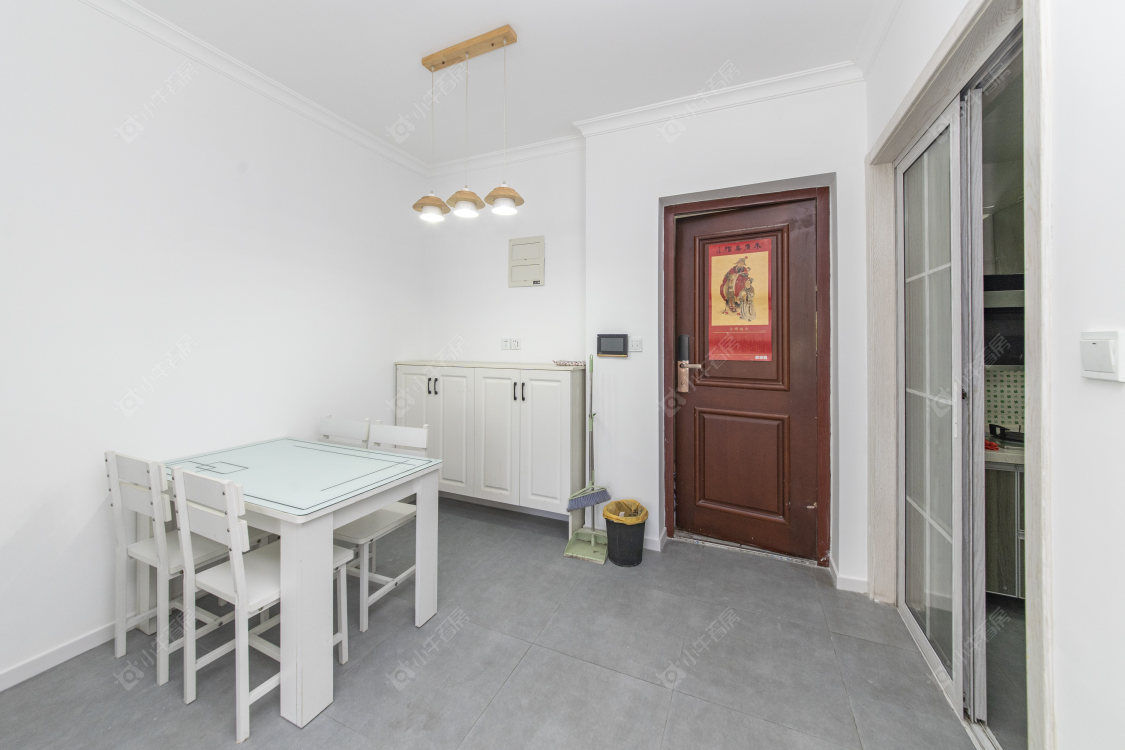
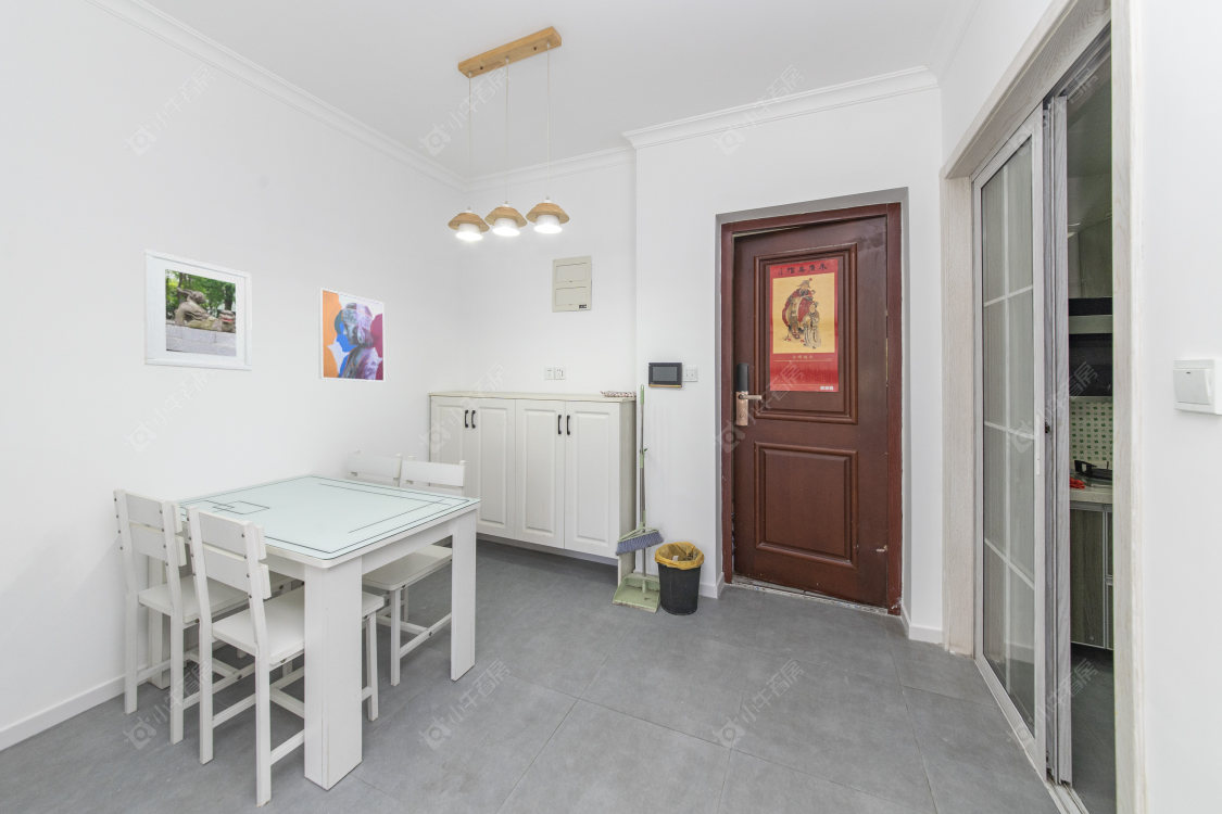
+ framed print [142,249,253,372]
+ wall art [316,287,386,383]
